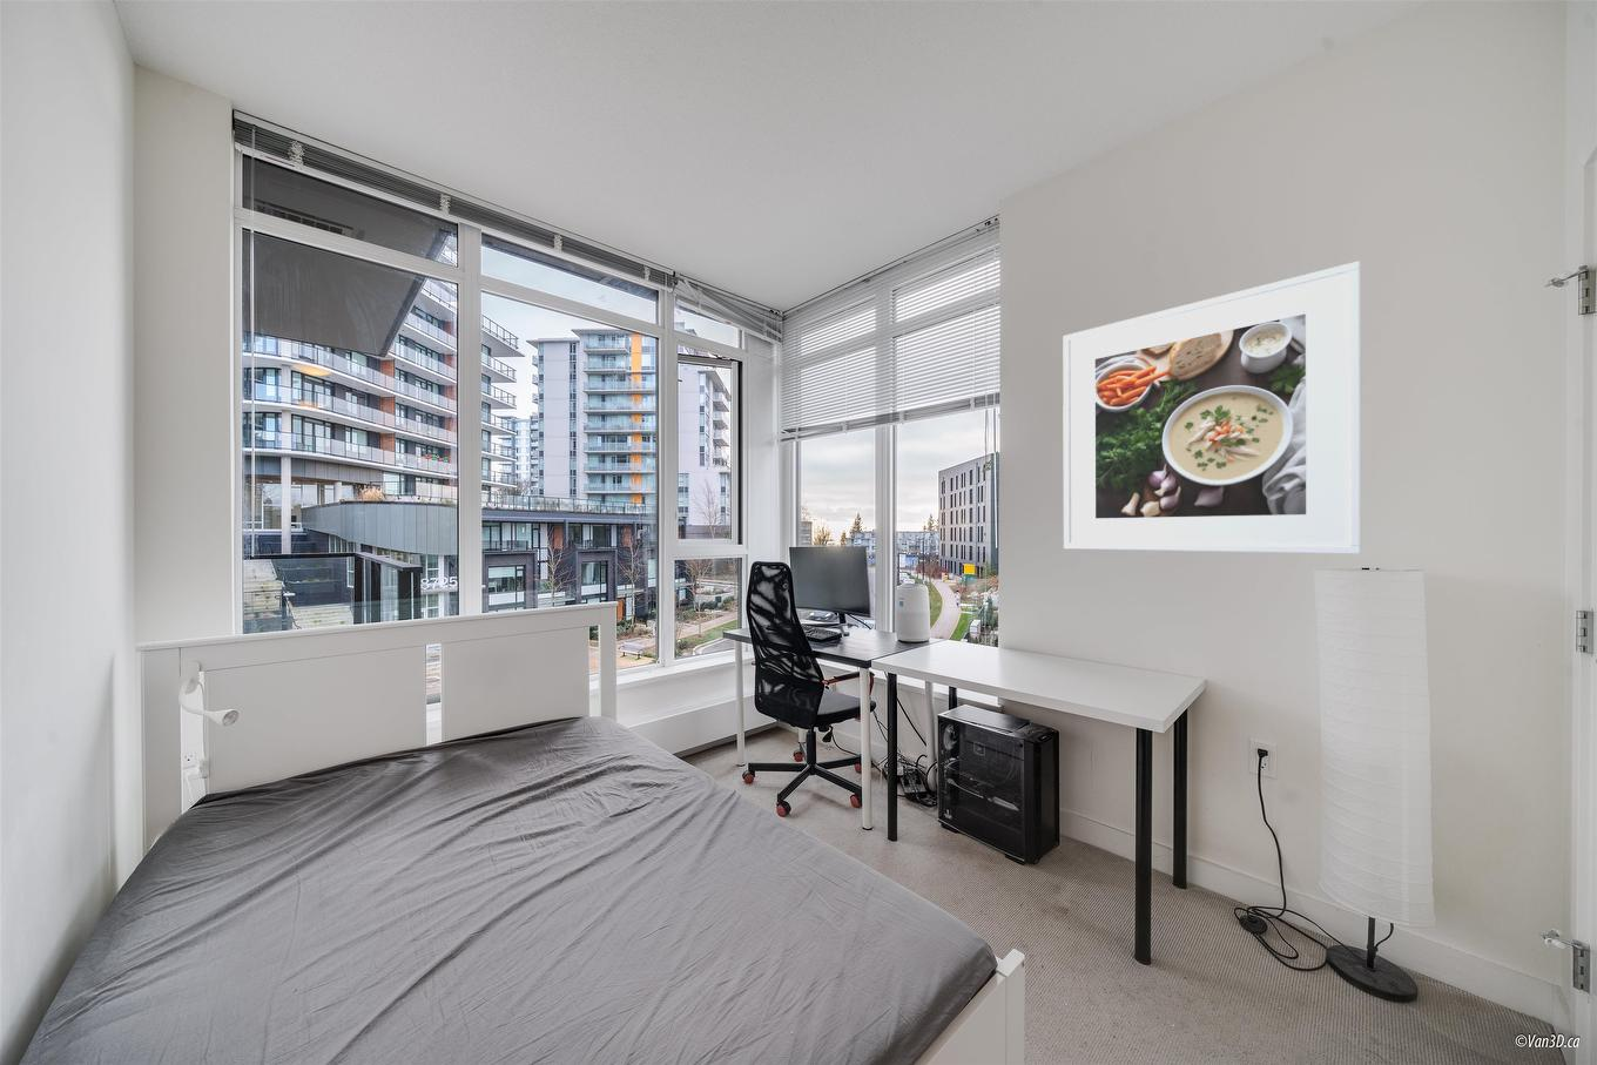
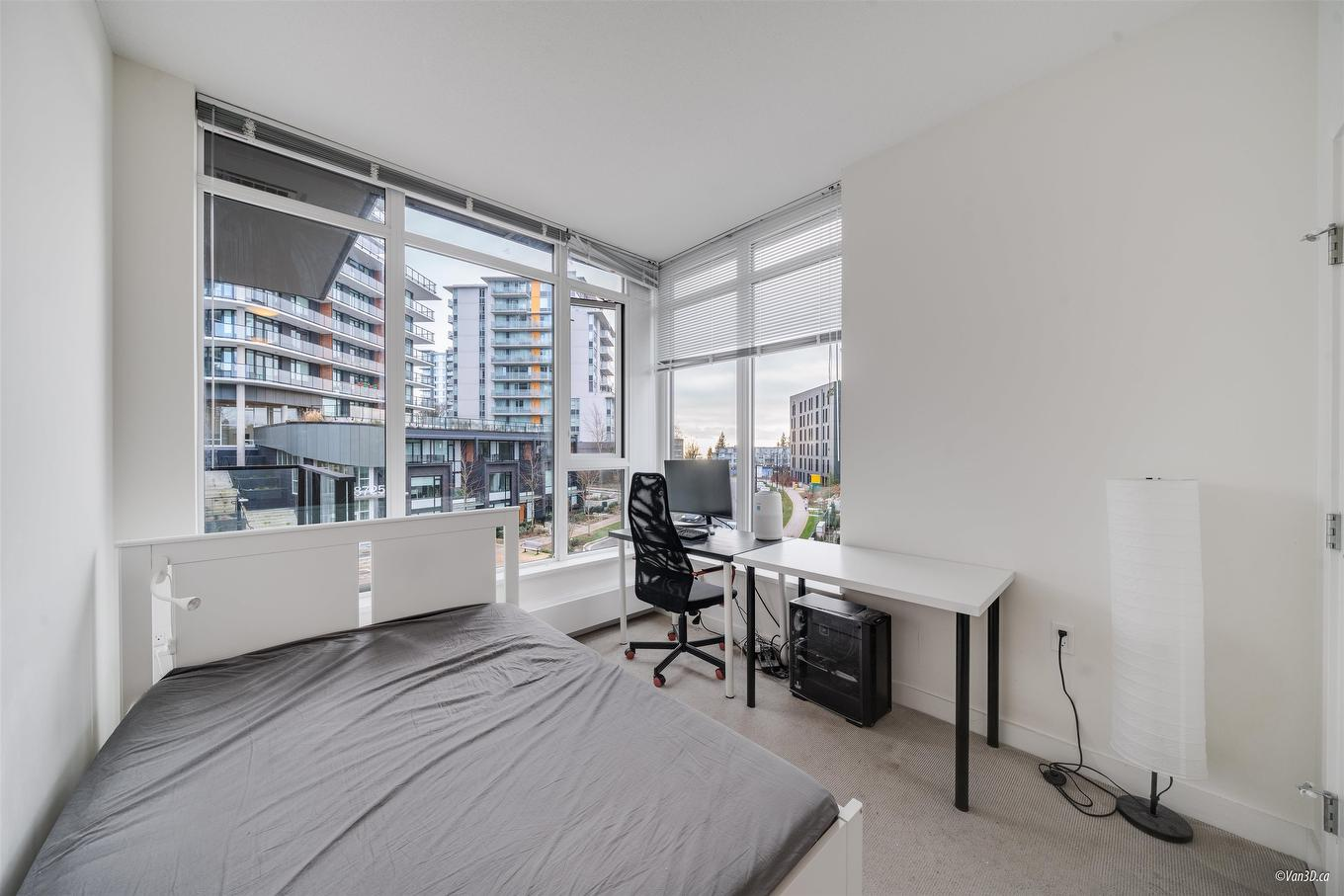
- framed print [1061,260,1362,555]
